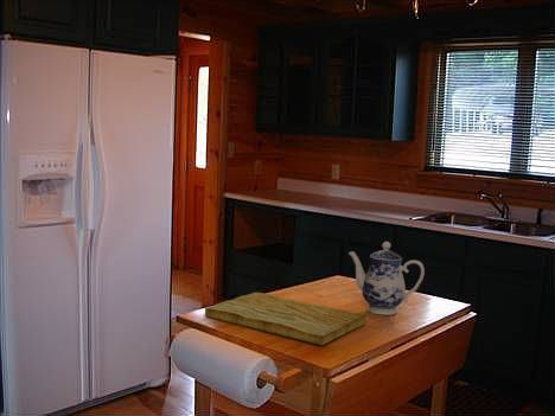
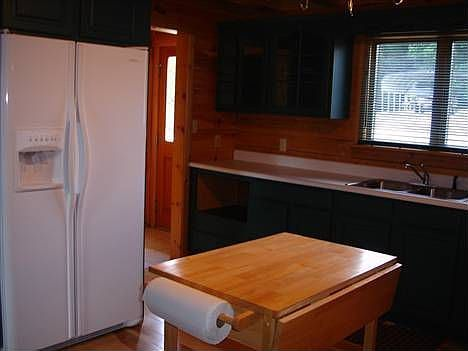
- teapot [347,241,426,316]
- cutting board [204,292,366,346]
